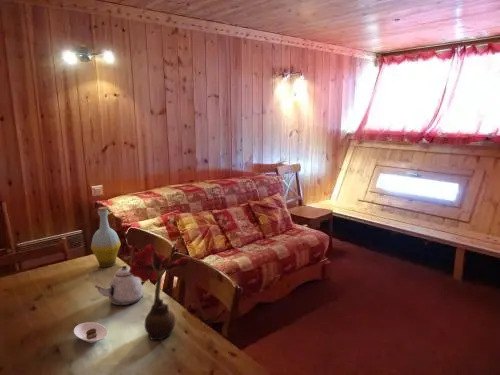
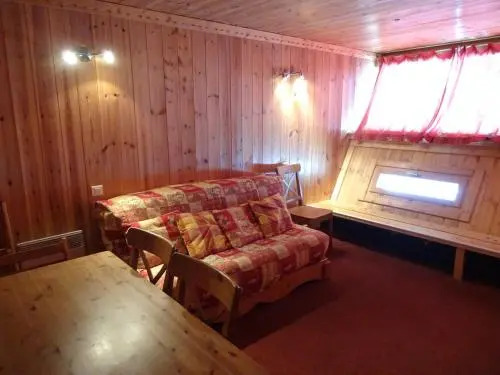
- teapot [94,265,146,306]
- flower [129,243,192,341]
- saucer [73,321,109,344]
- bottle [90,206,122,268]
